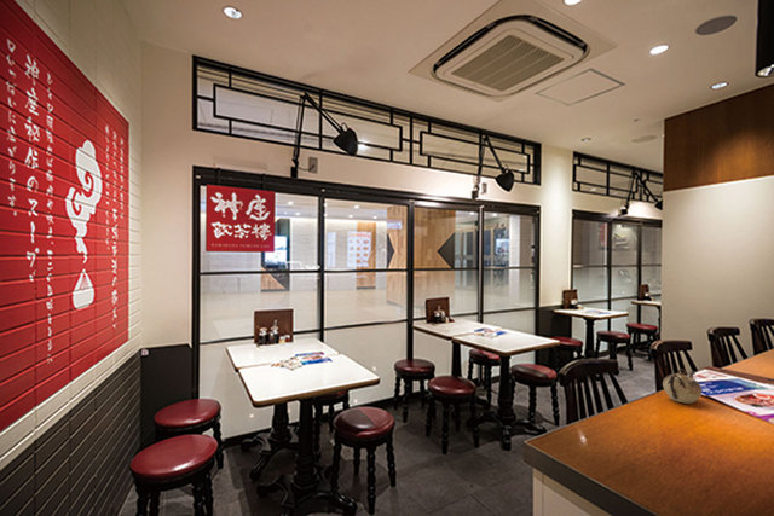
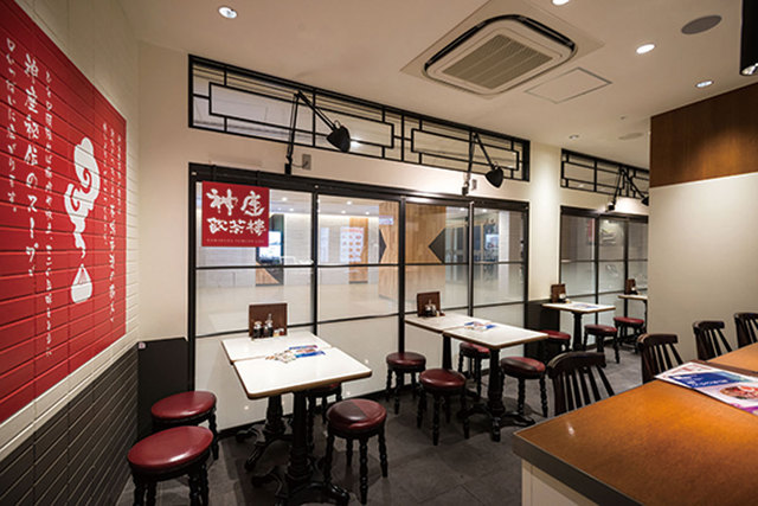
- teapot [662,367,703,405]
